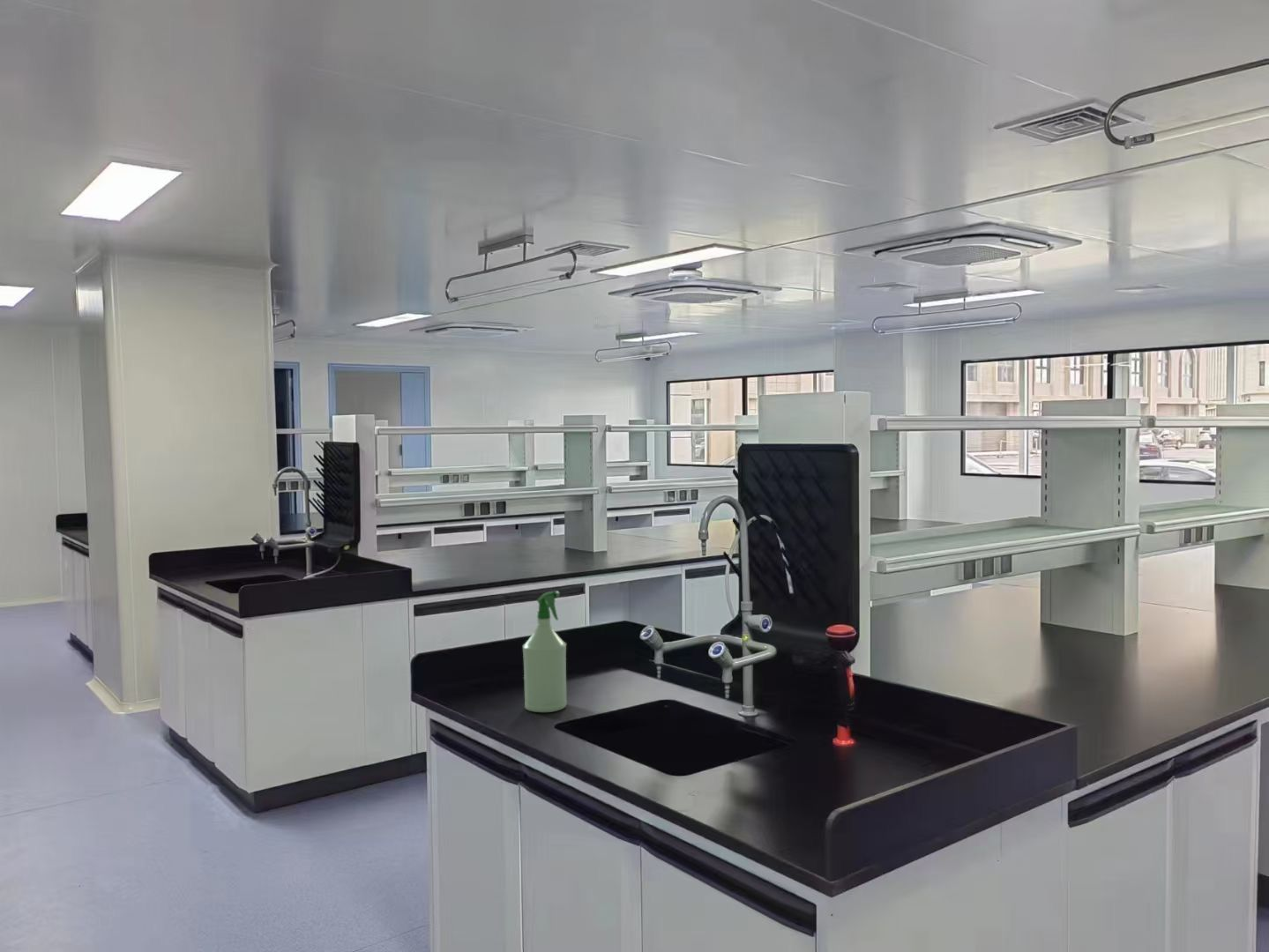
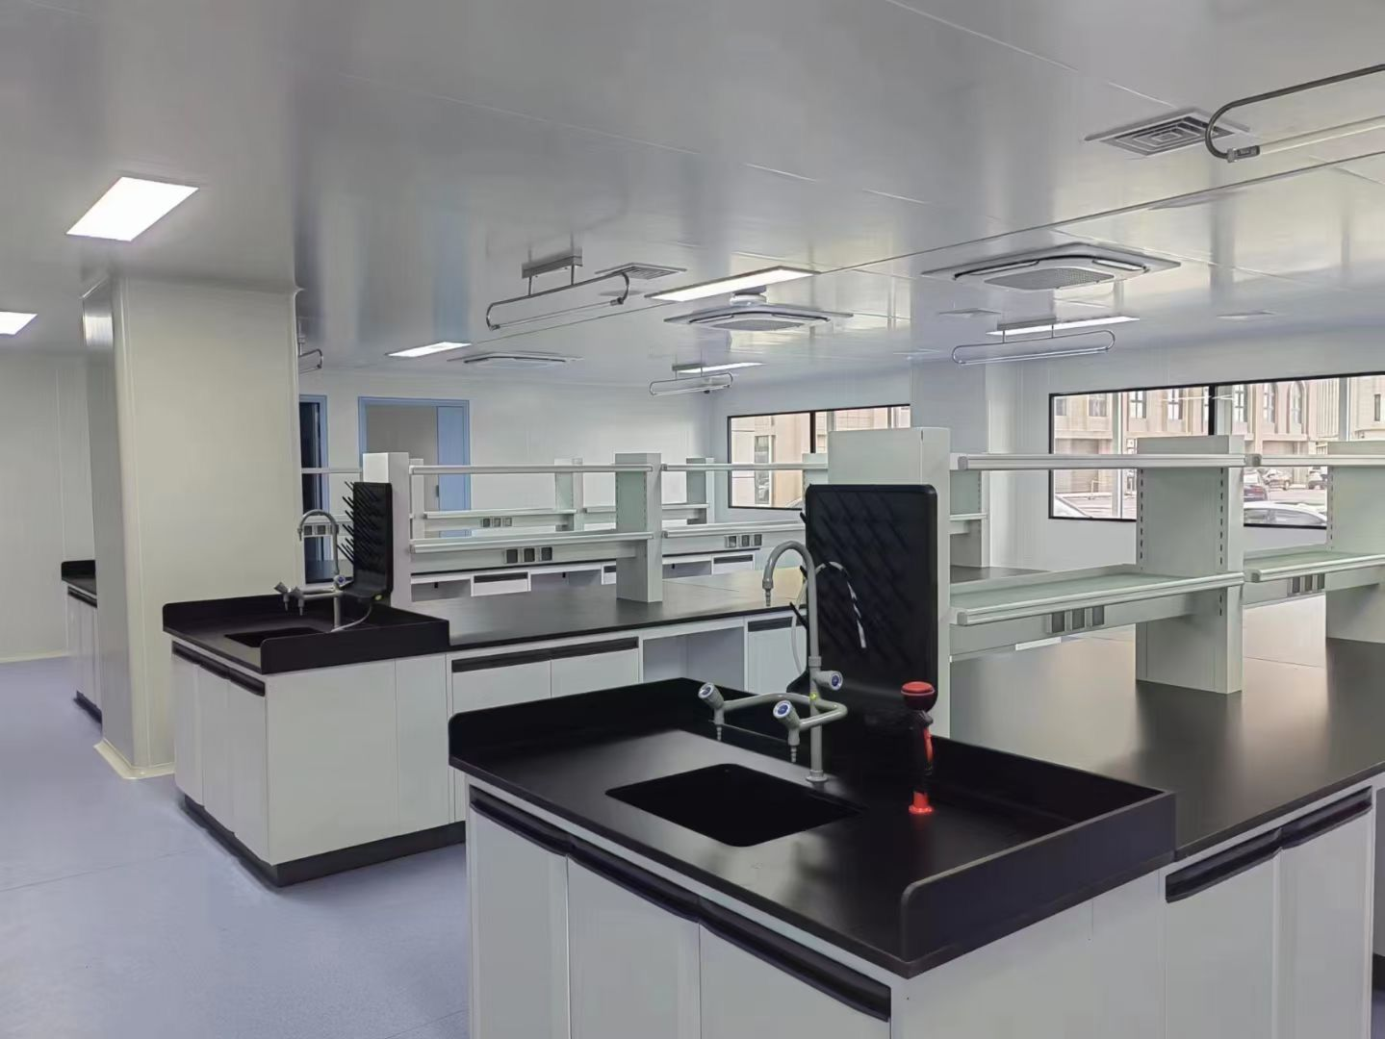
- spray bottle [522,591,568,713]
